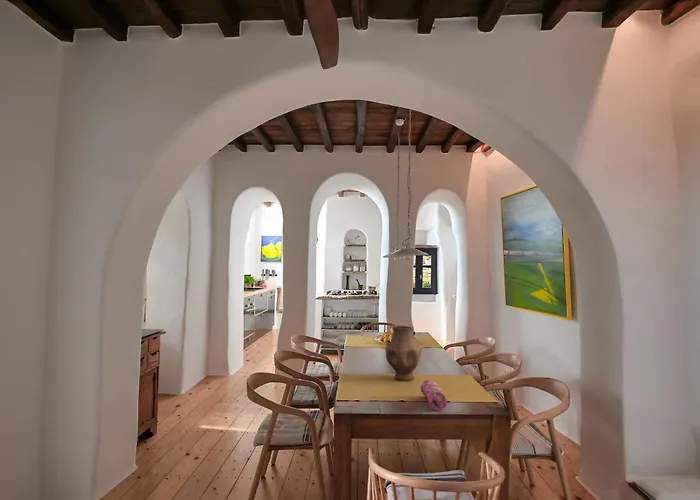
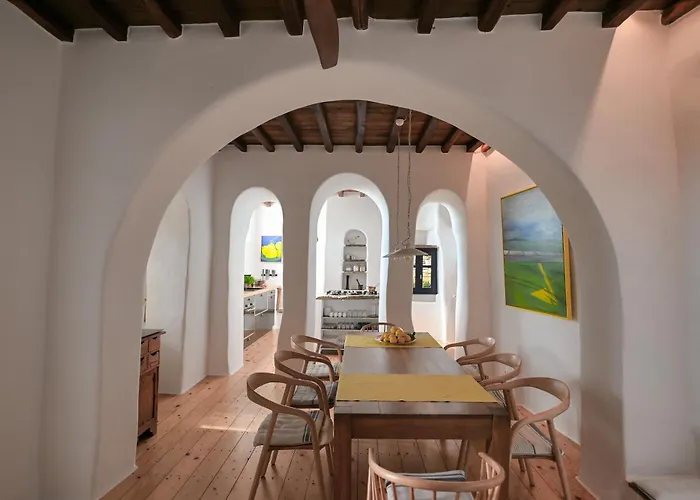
- pencil case [420,379,448,411]
- vase [385,325,422,382]
